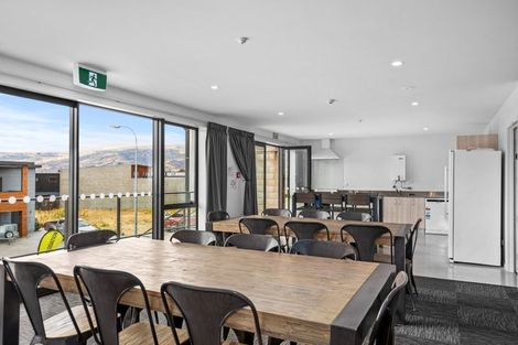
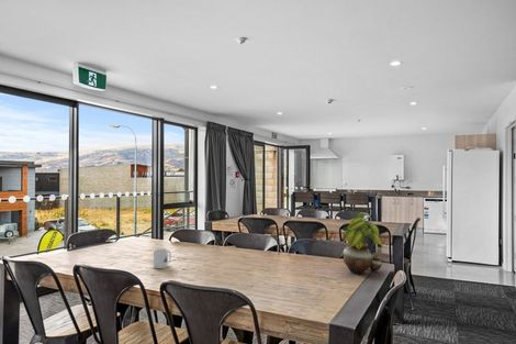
+ mug [153,247,172,269]
+ potted plant [341,211,384,275]
